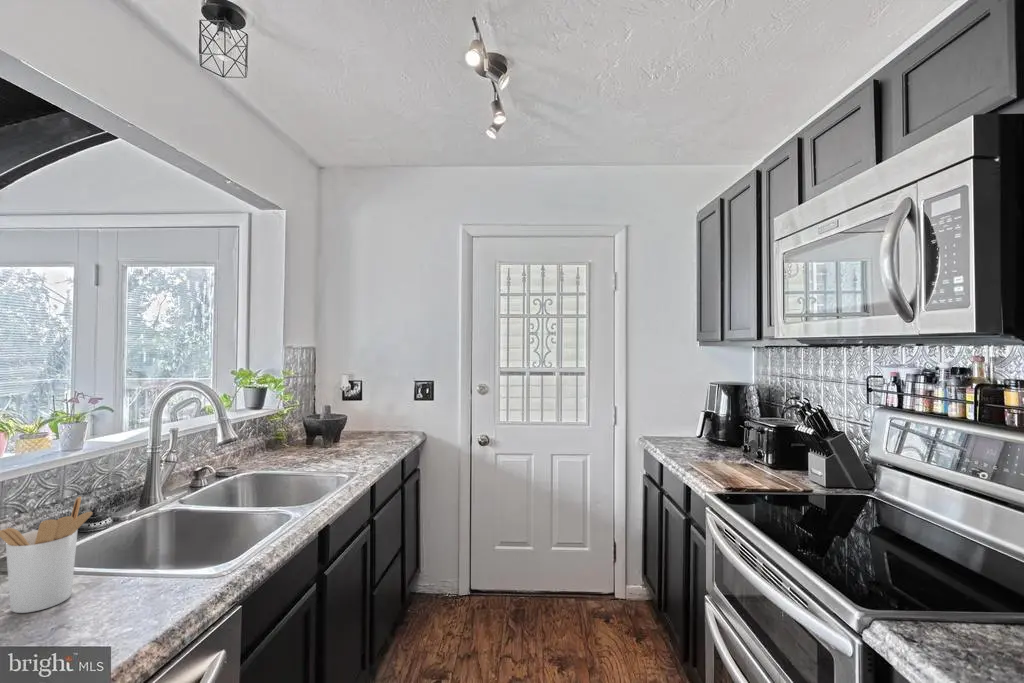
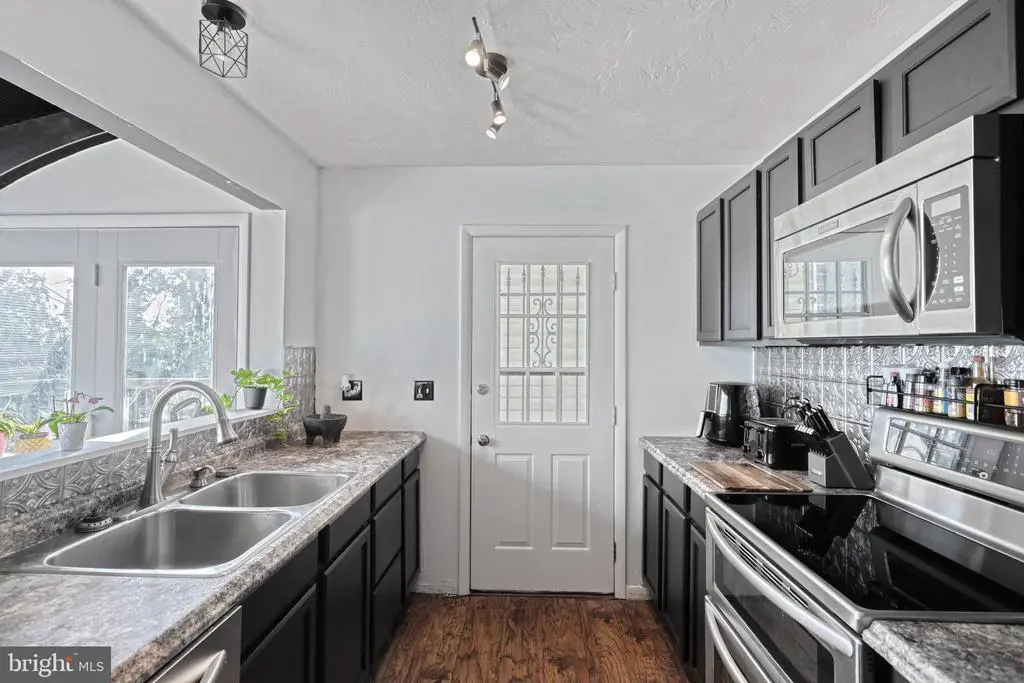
- utensil holder [0,495,94,614]
